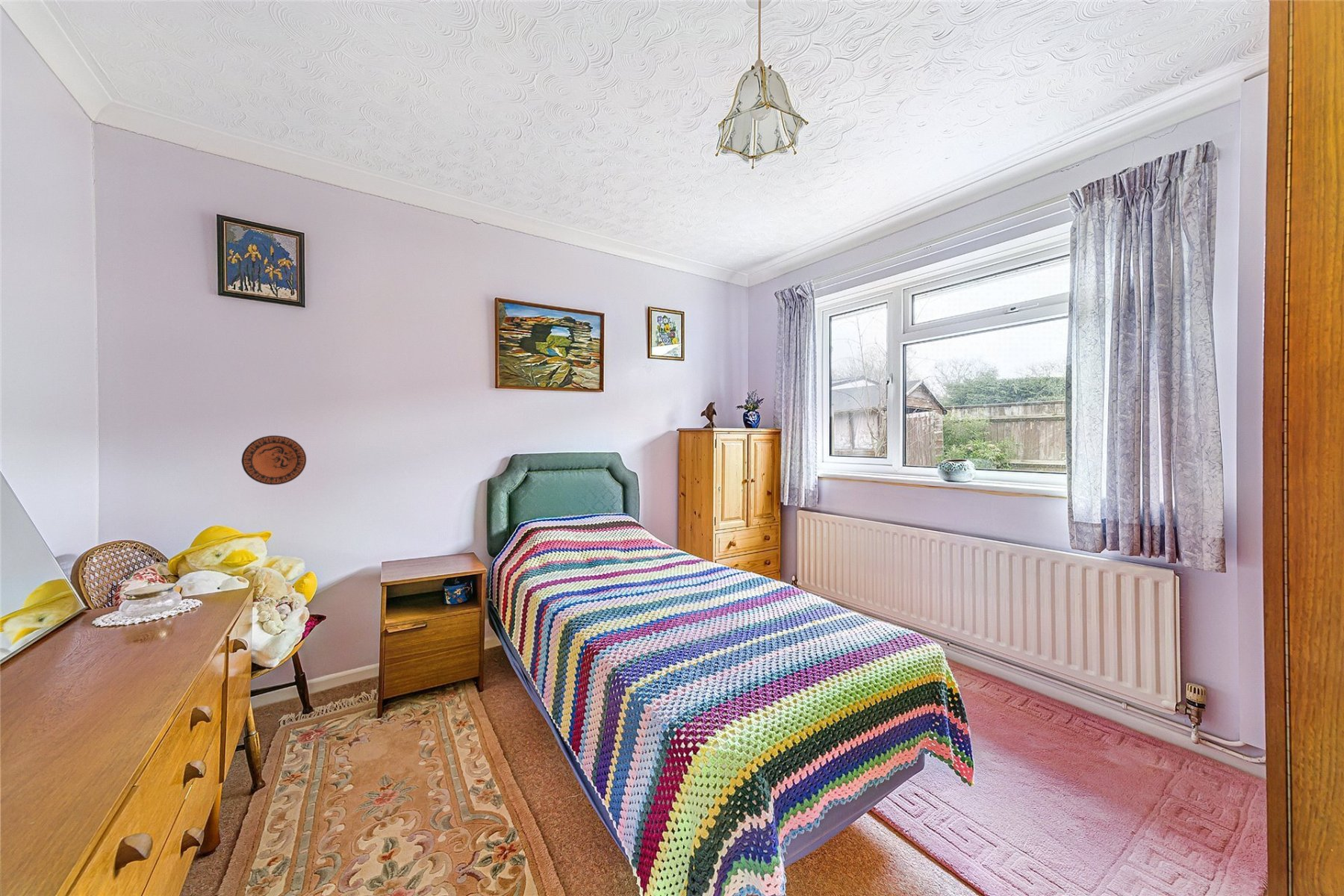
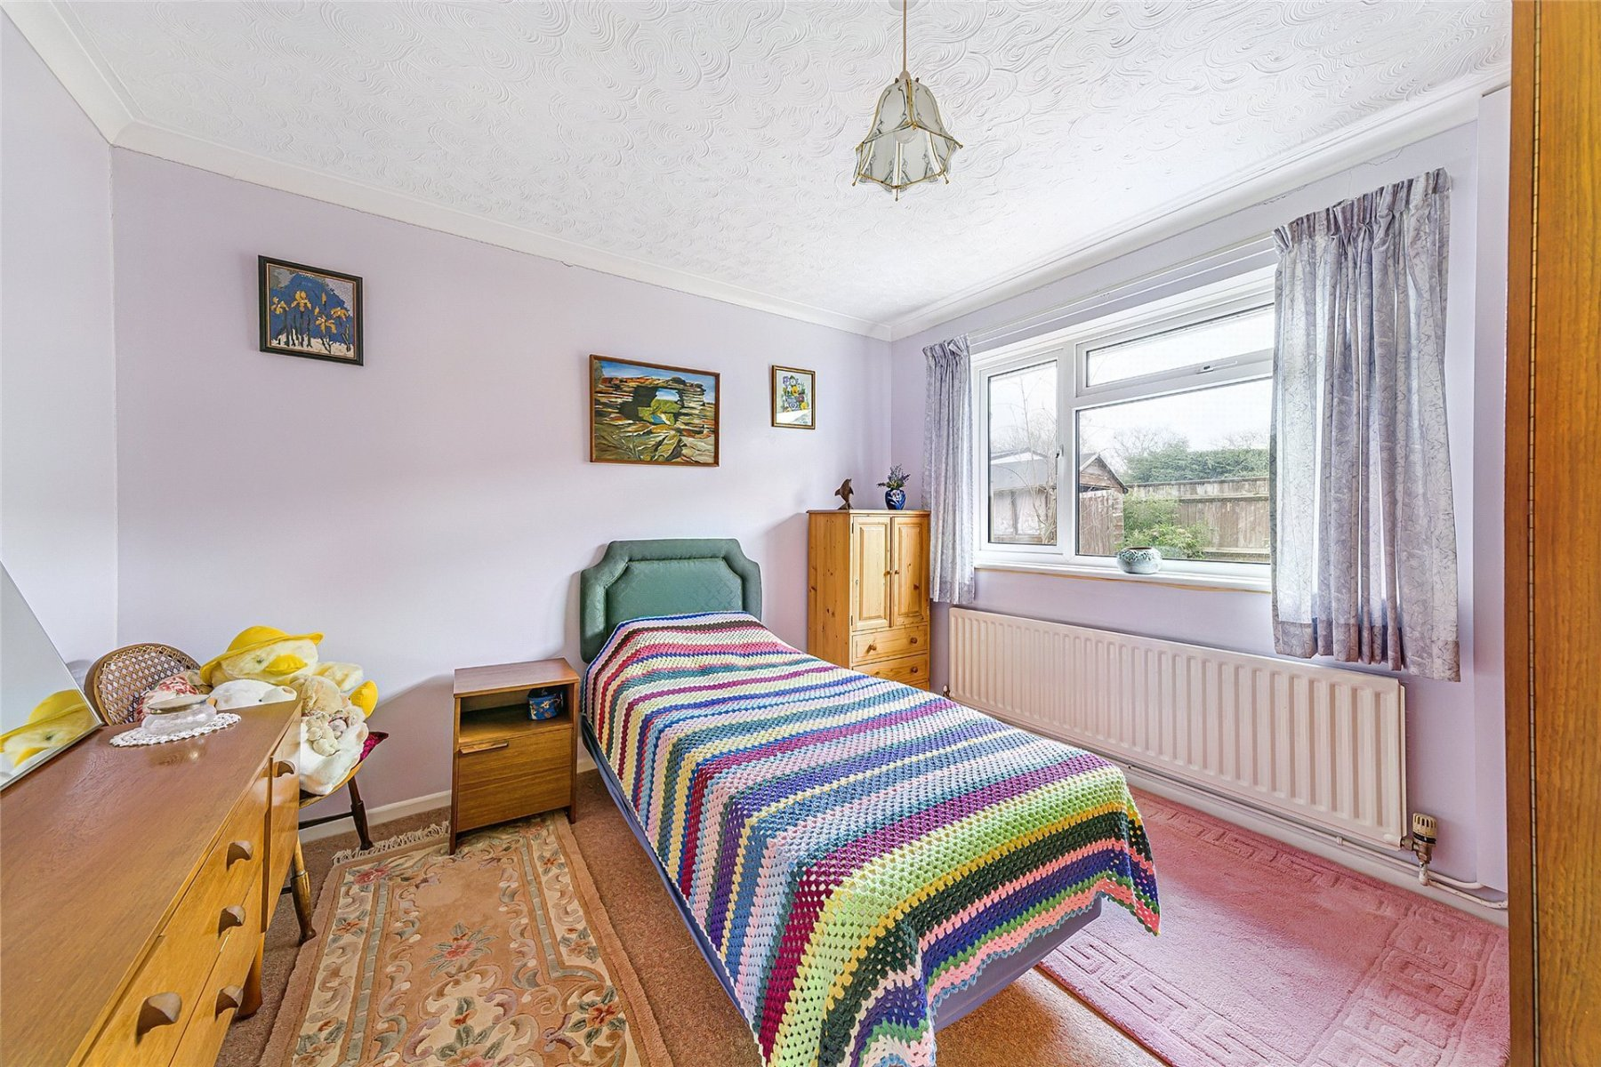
- decorative plate [240,435,307,485]
